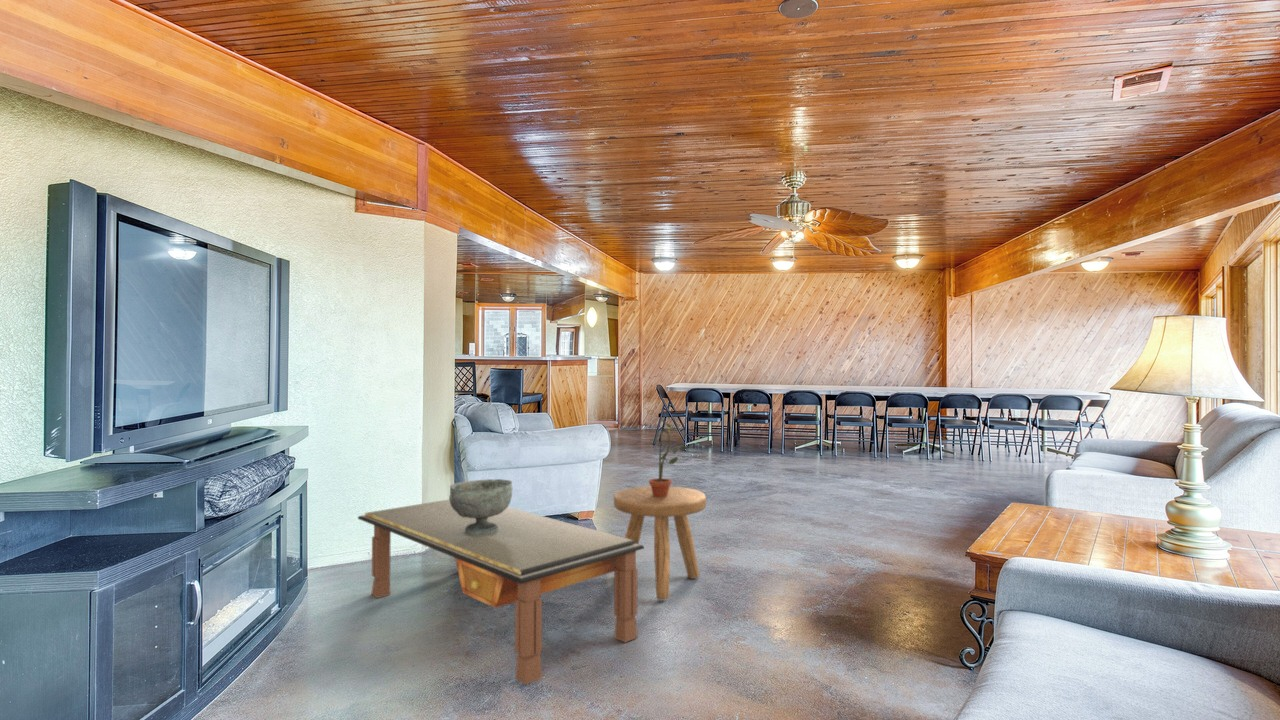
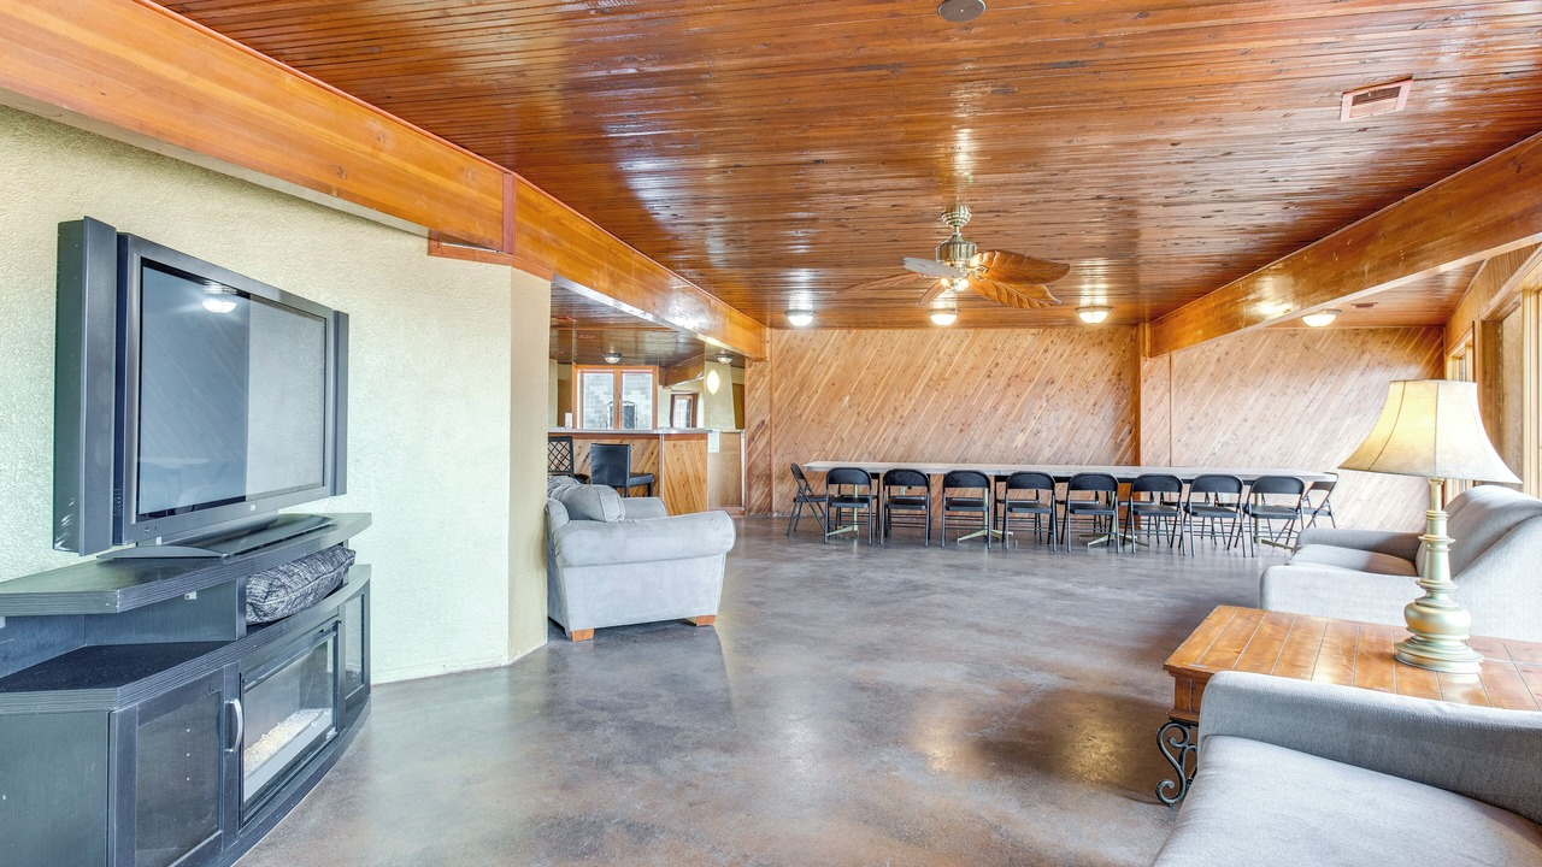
- potted plant [645,417,689,497]
- decorative bowl [448,478,513,535]
- coffee table [357,498,645,685]
- stool [613,485,707,600]
